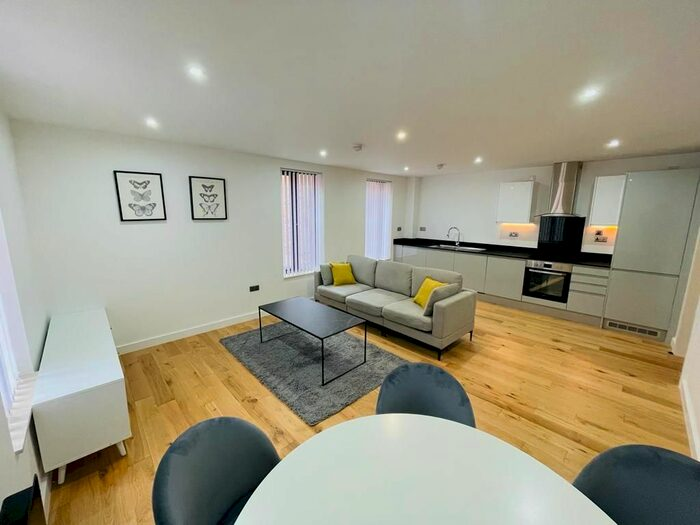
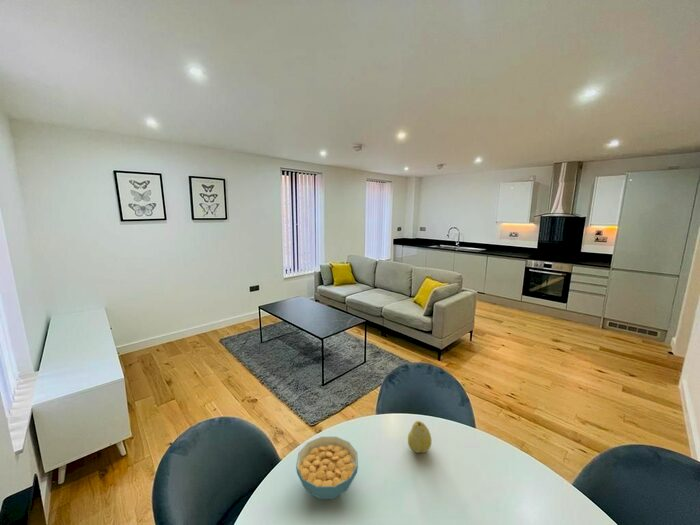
+ fruit [407,420,432,454]
+ cereal bowl [295,436,359,500]
